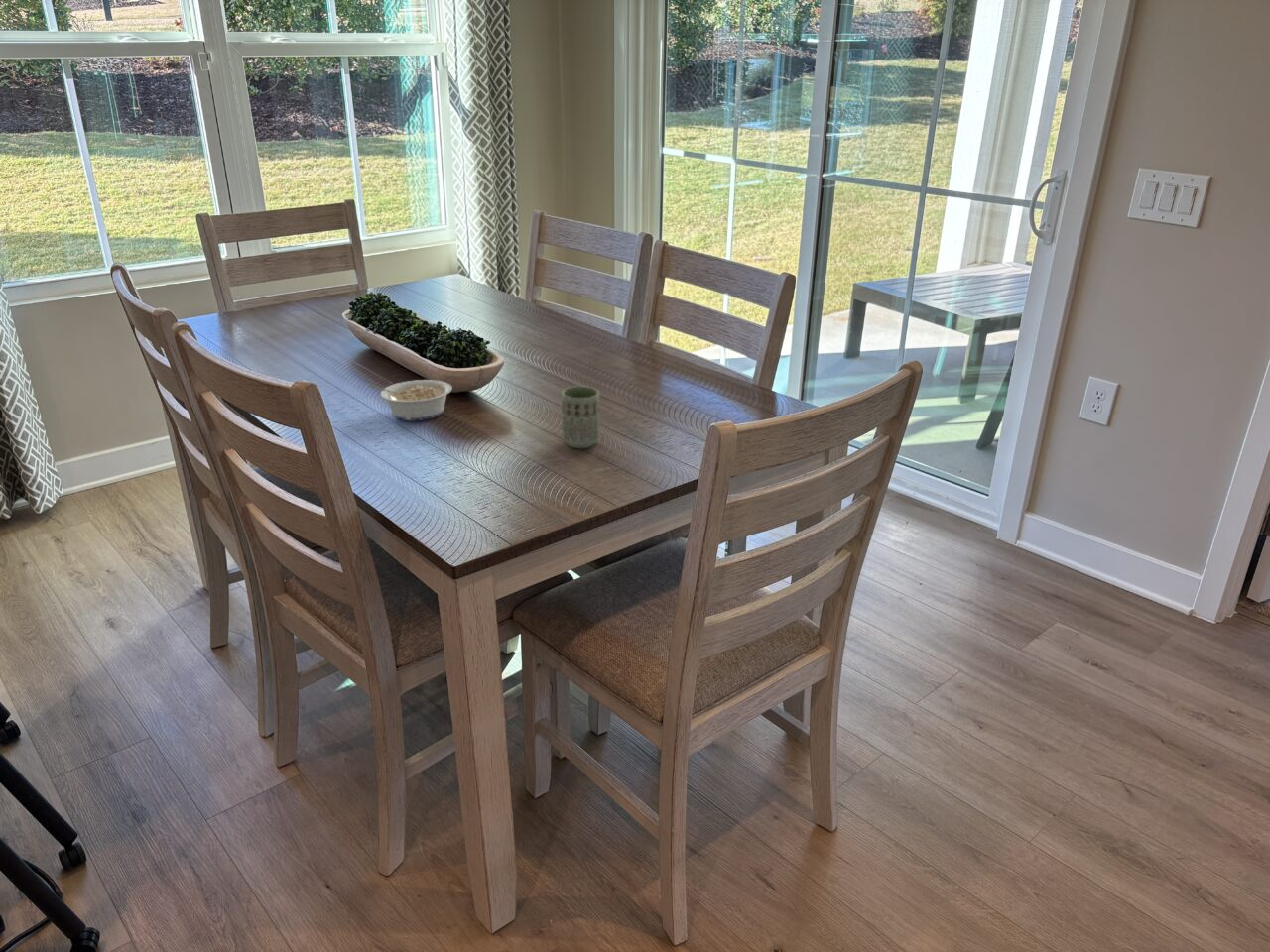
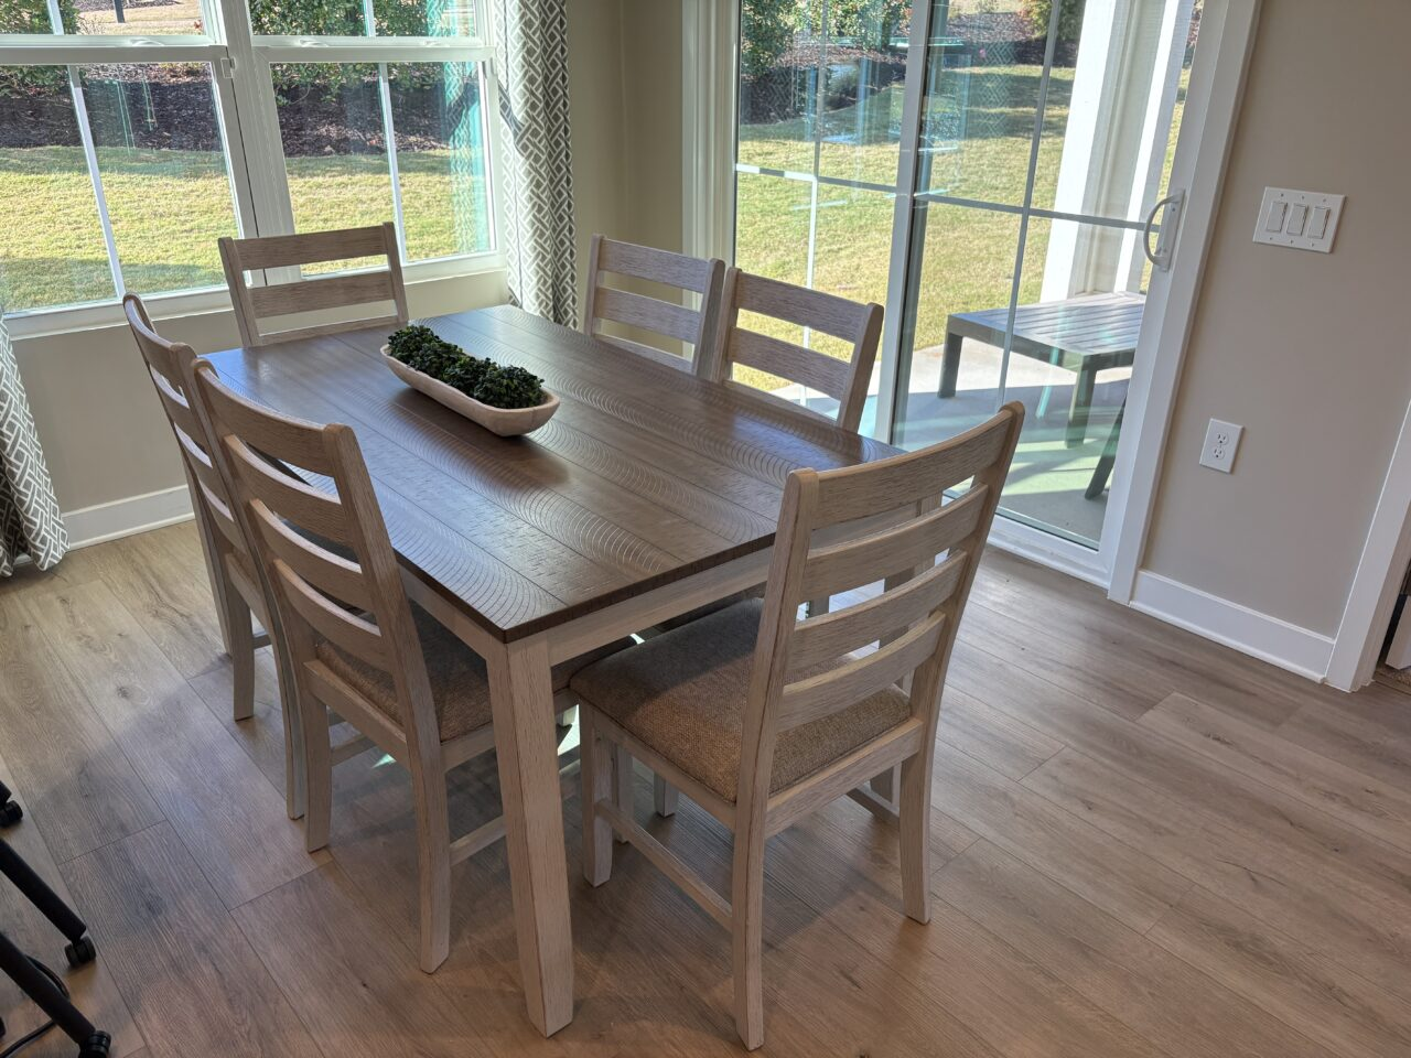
- legume [366,379,453,421]
- cup [561,385,600,449]
